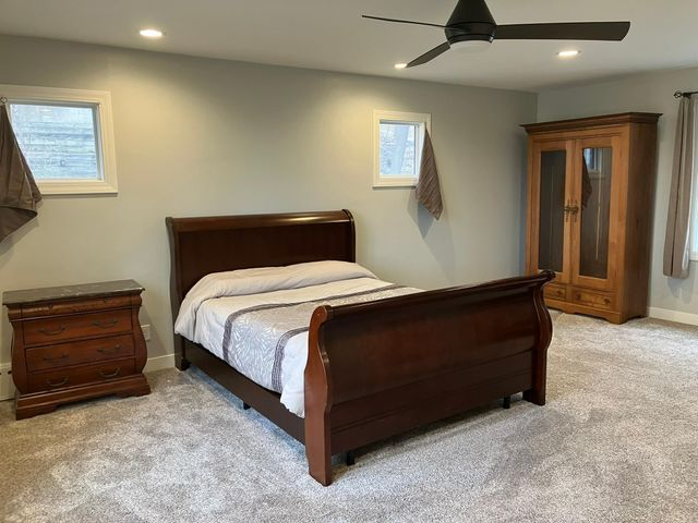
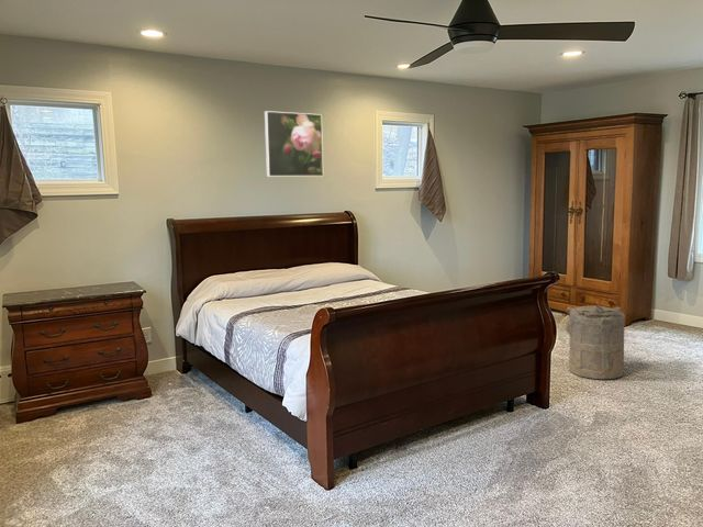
+ laundry hamper [563,304,626,380]
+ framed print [264,110,324,178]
